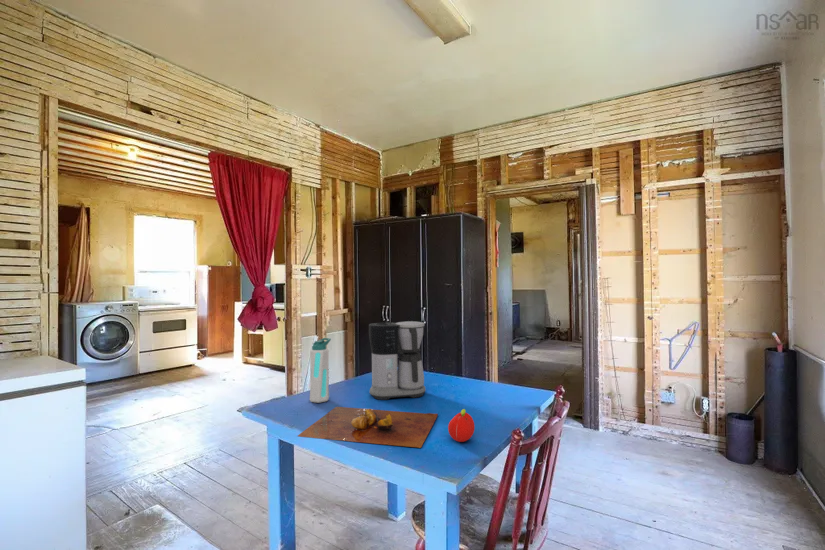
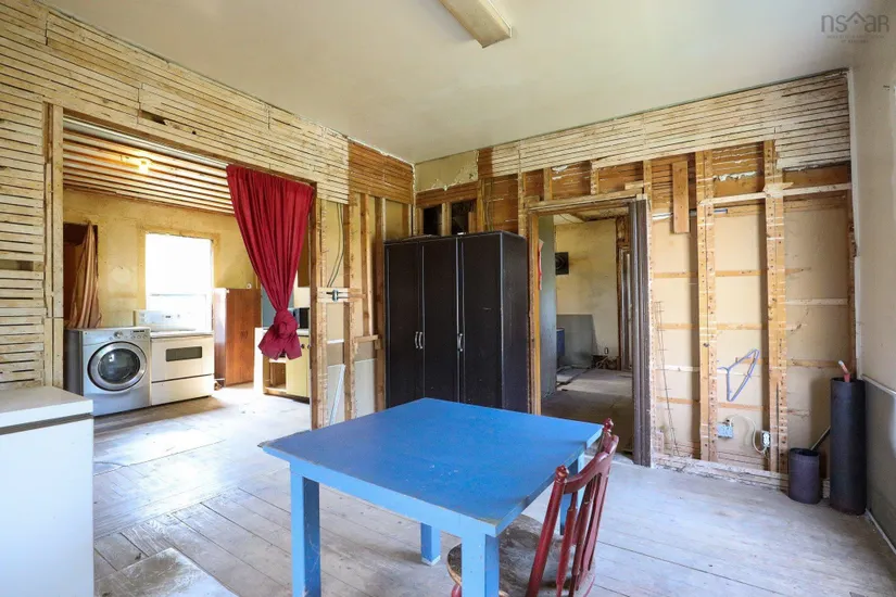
- fruit [447,408,476,443]
- water bottle [309,337,332,404]
- coffee maker [368,320,427,401]
- cutting board [297,406,439,449]
